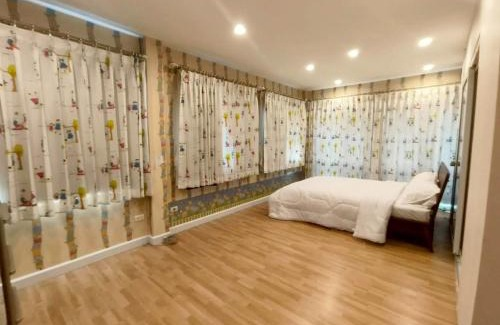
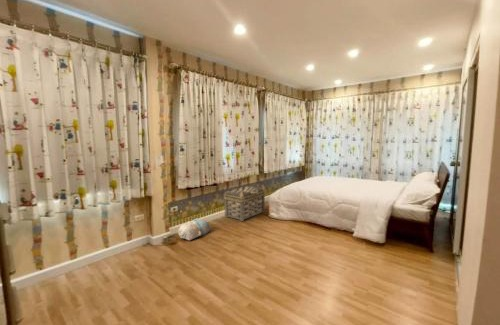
+ basket [223,185,266,222]
+ plush toy [177,217,211,241]
